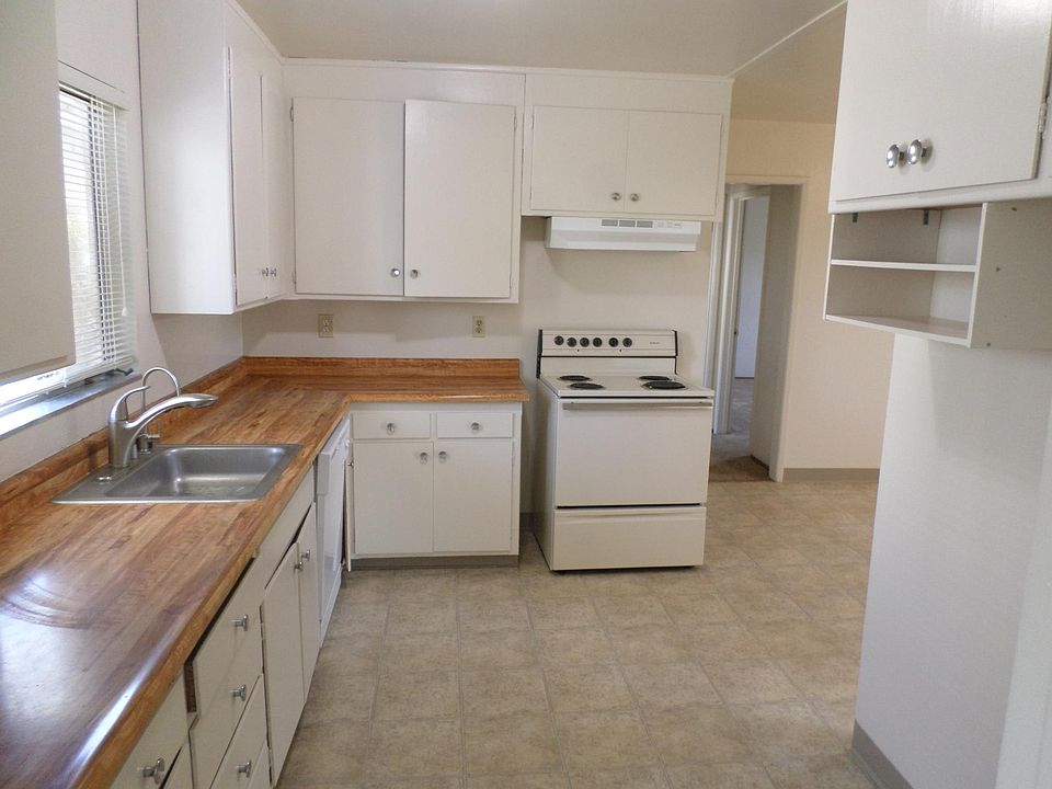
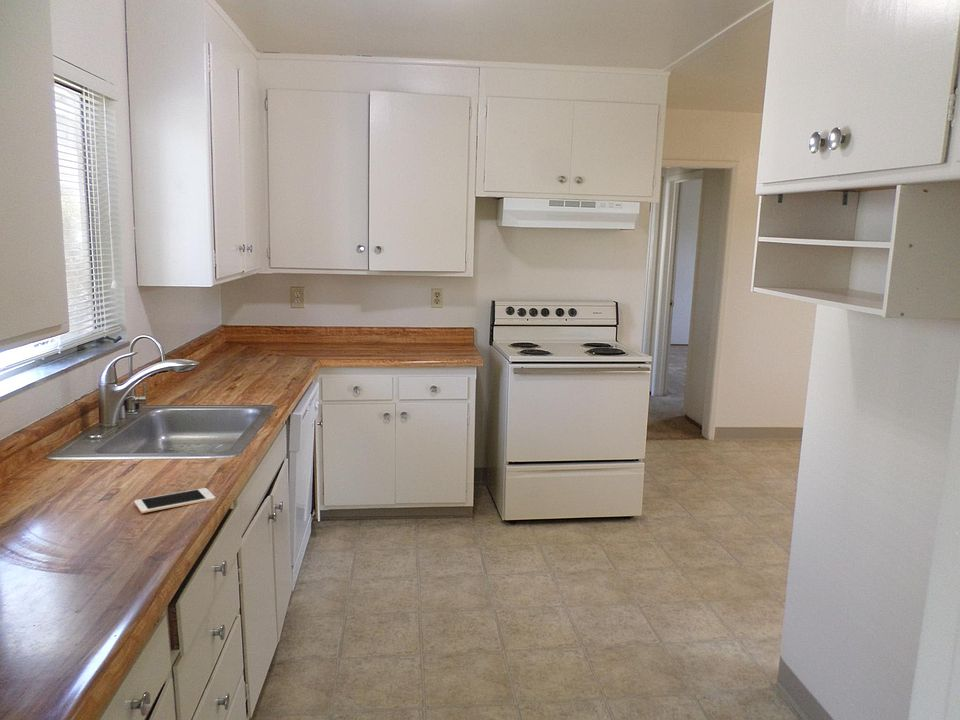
+ cell phone [133,487,216,514]
